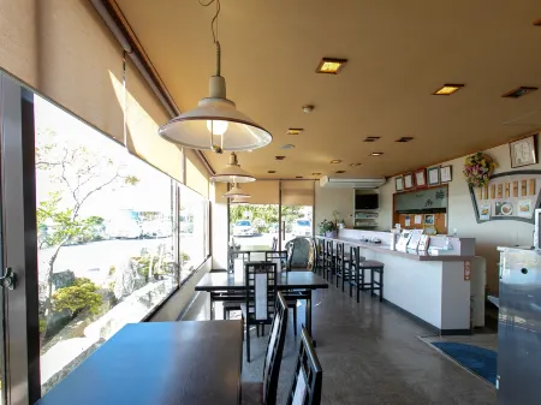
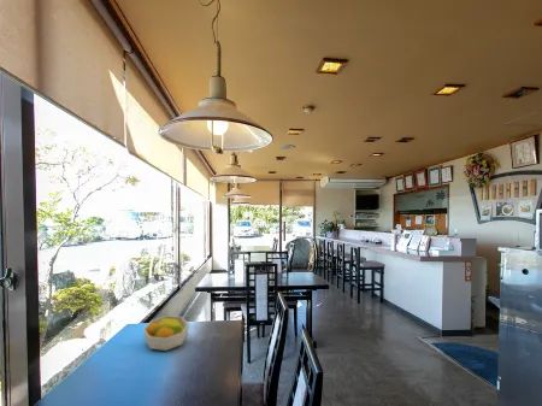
+ fruit bowl [142,314,190,352]
